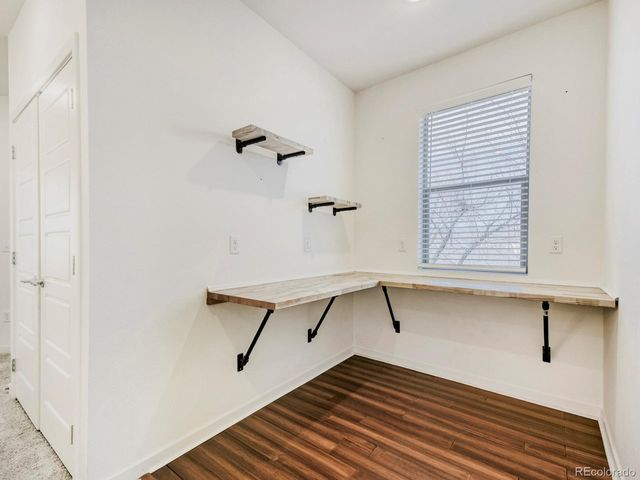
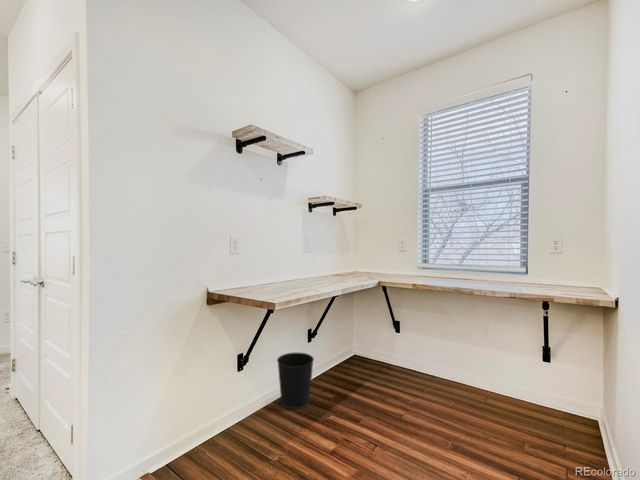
+ wastebasket [276,352,315,410]
